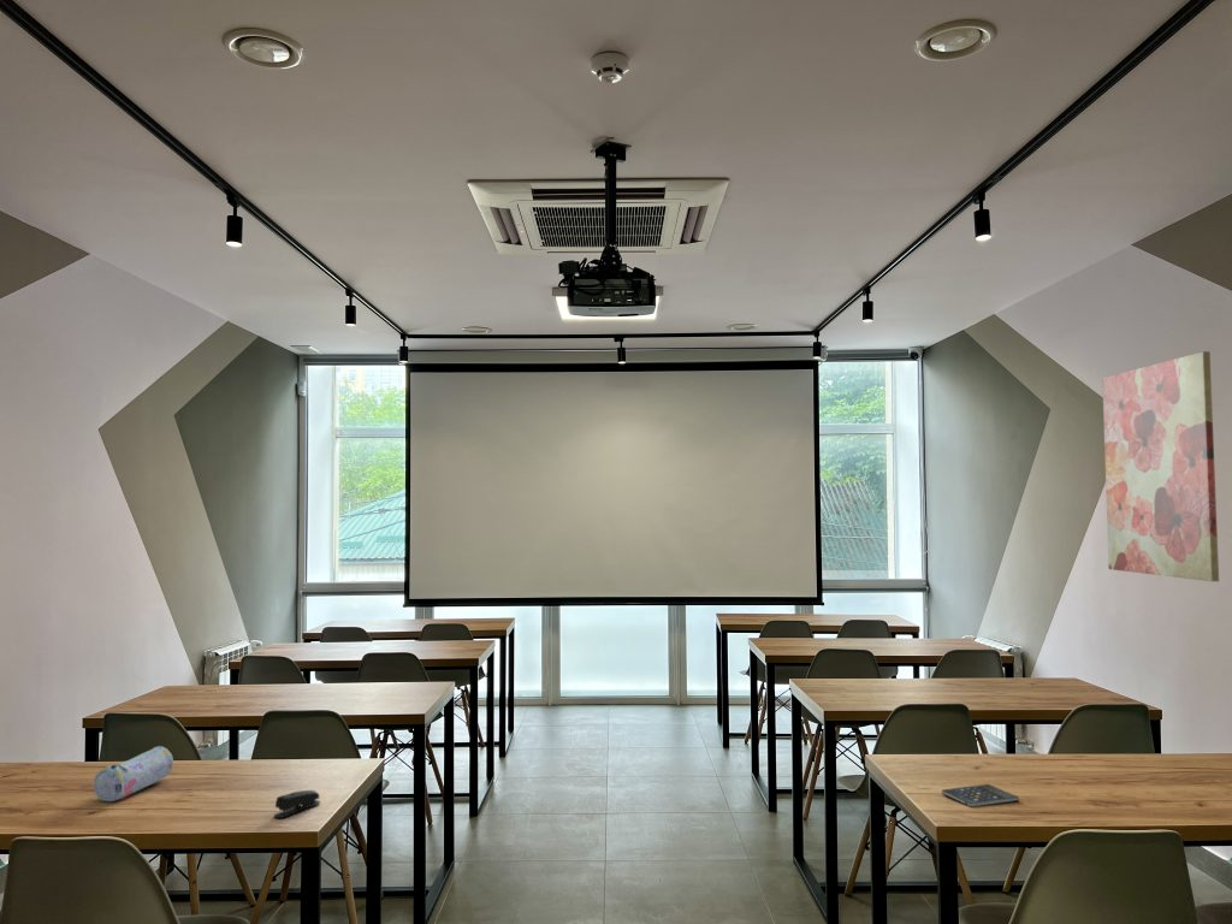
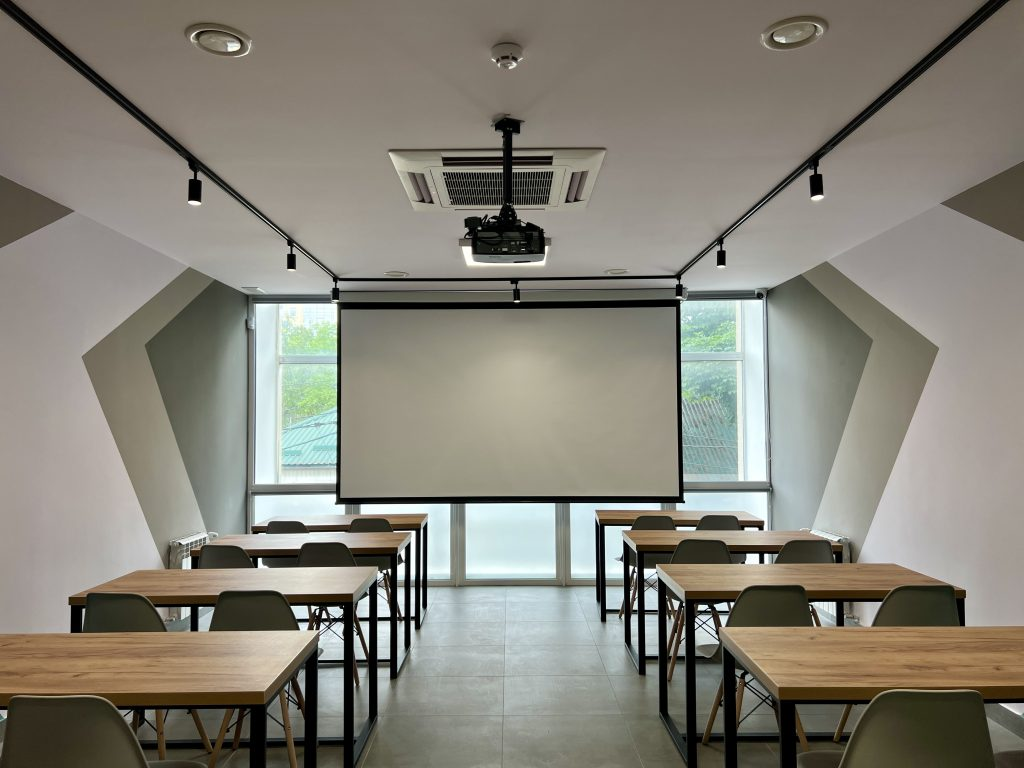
- smartphone [941,783,1020,808]
- wall art [1101,350,1220,582]
- stapler [273,789,321,819]
- pencil case [93,745,174,802]
